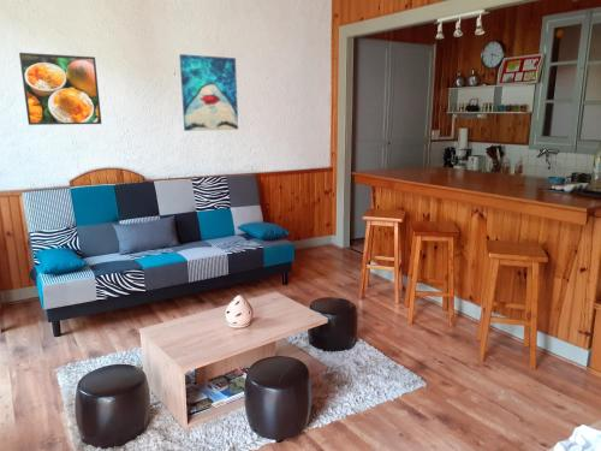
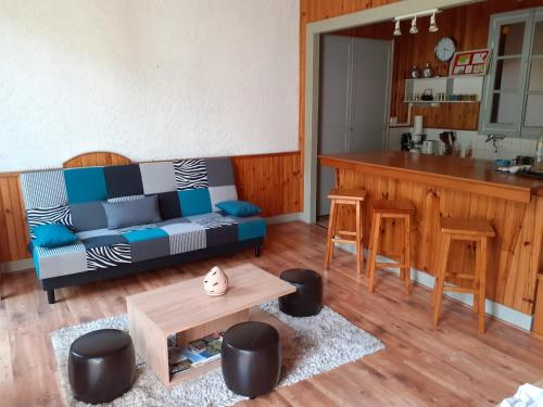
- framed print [18,52,102,126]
- wall art [178,53,239,132]
